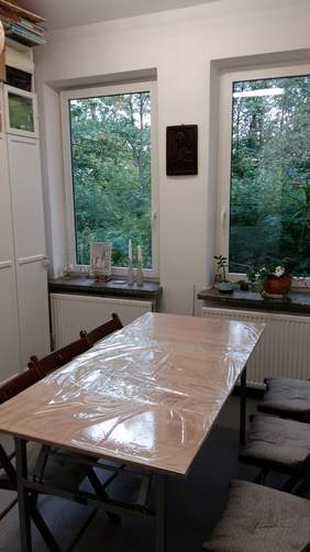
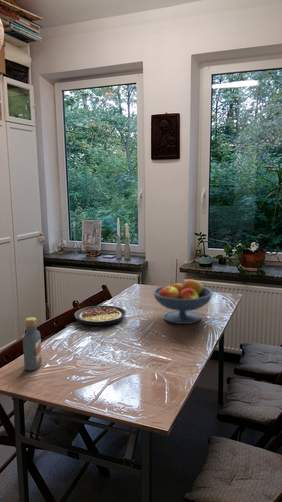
+ fruit bowl [152,277,214,325]
+ vodka [22,316,43,371]
+ plate [73,305,127,326]
